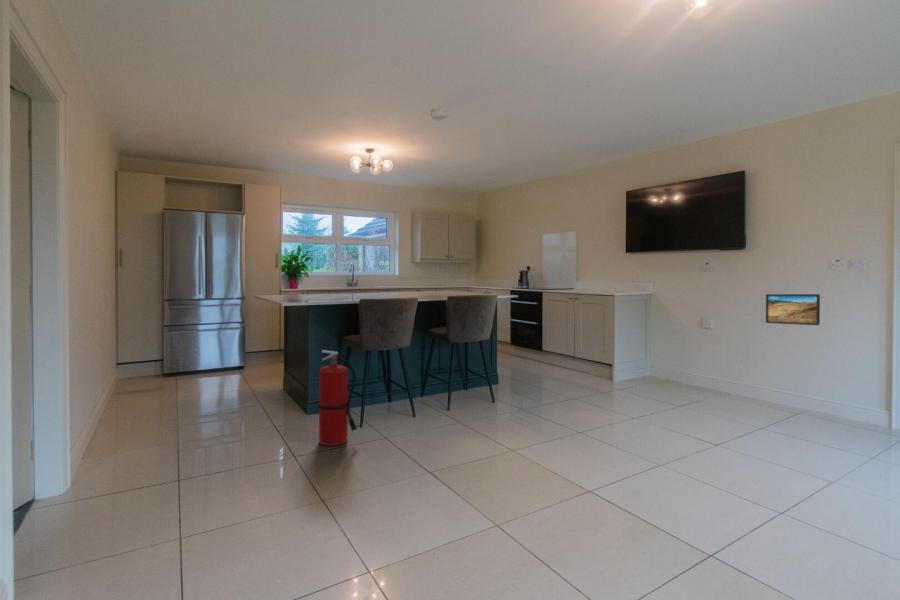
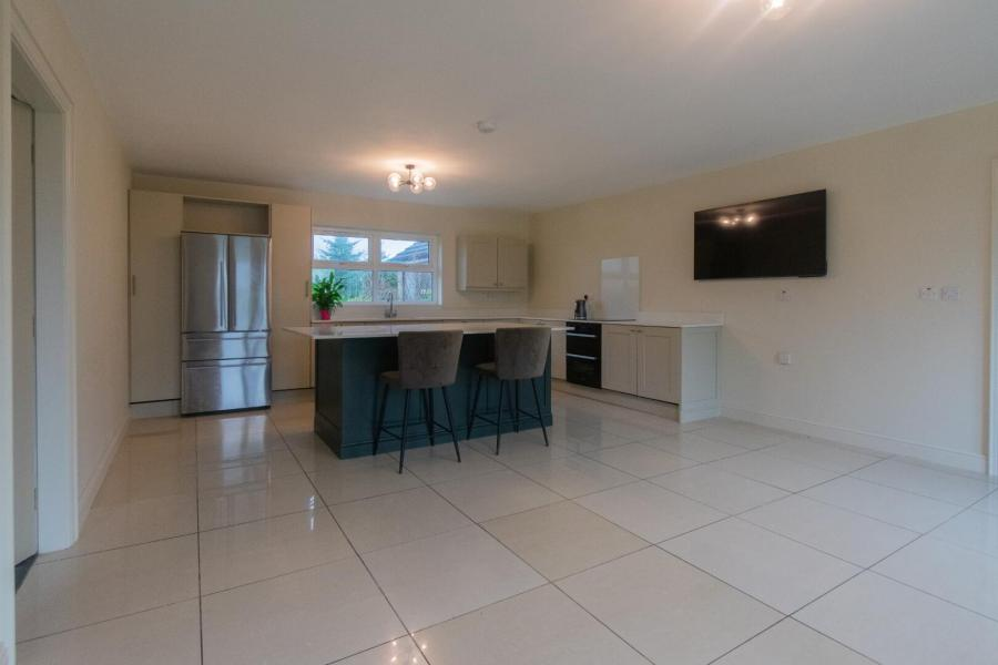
- fire extinguisher [317,349,359,446]
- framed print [765,293,821,326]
